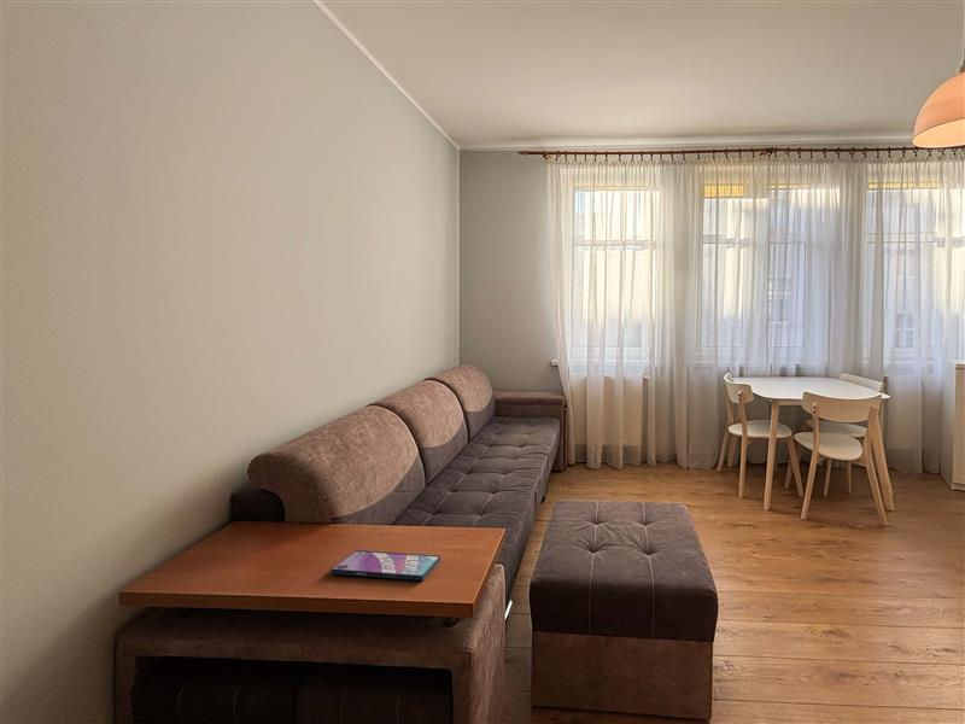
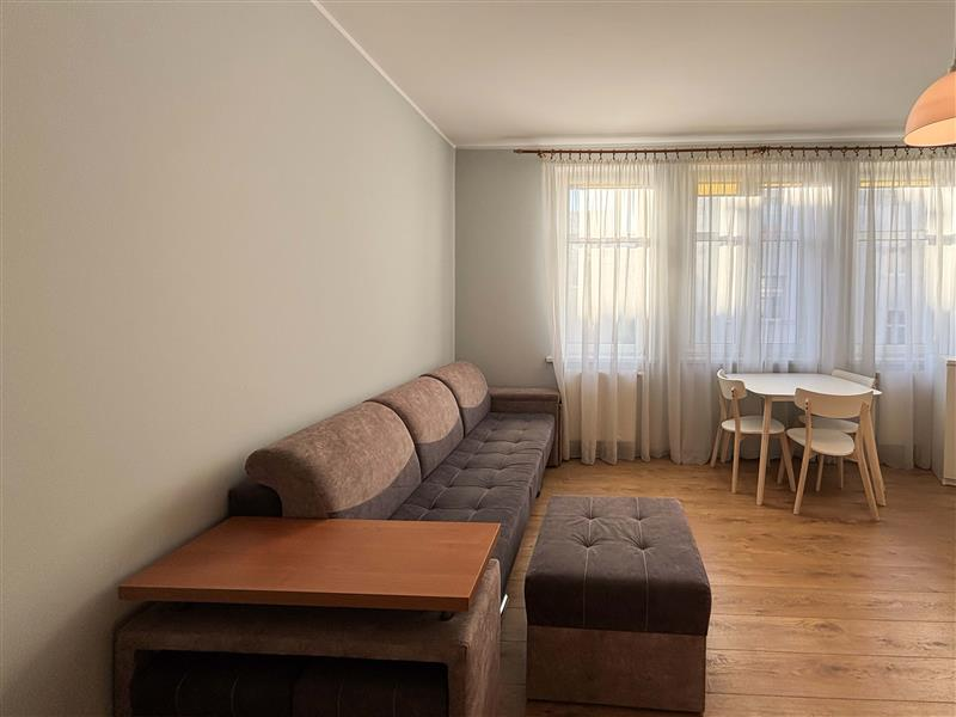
- video game case [331,549,441,582]
